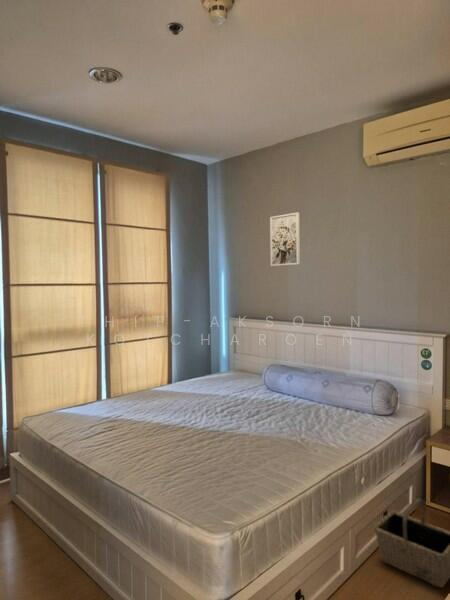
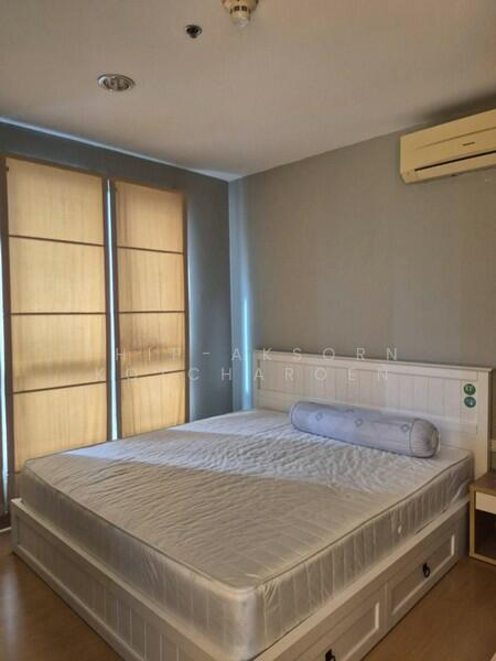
- wall art [269,211,301,267]
- basket [373,498,450,589]
